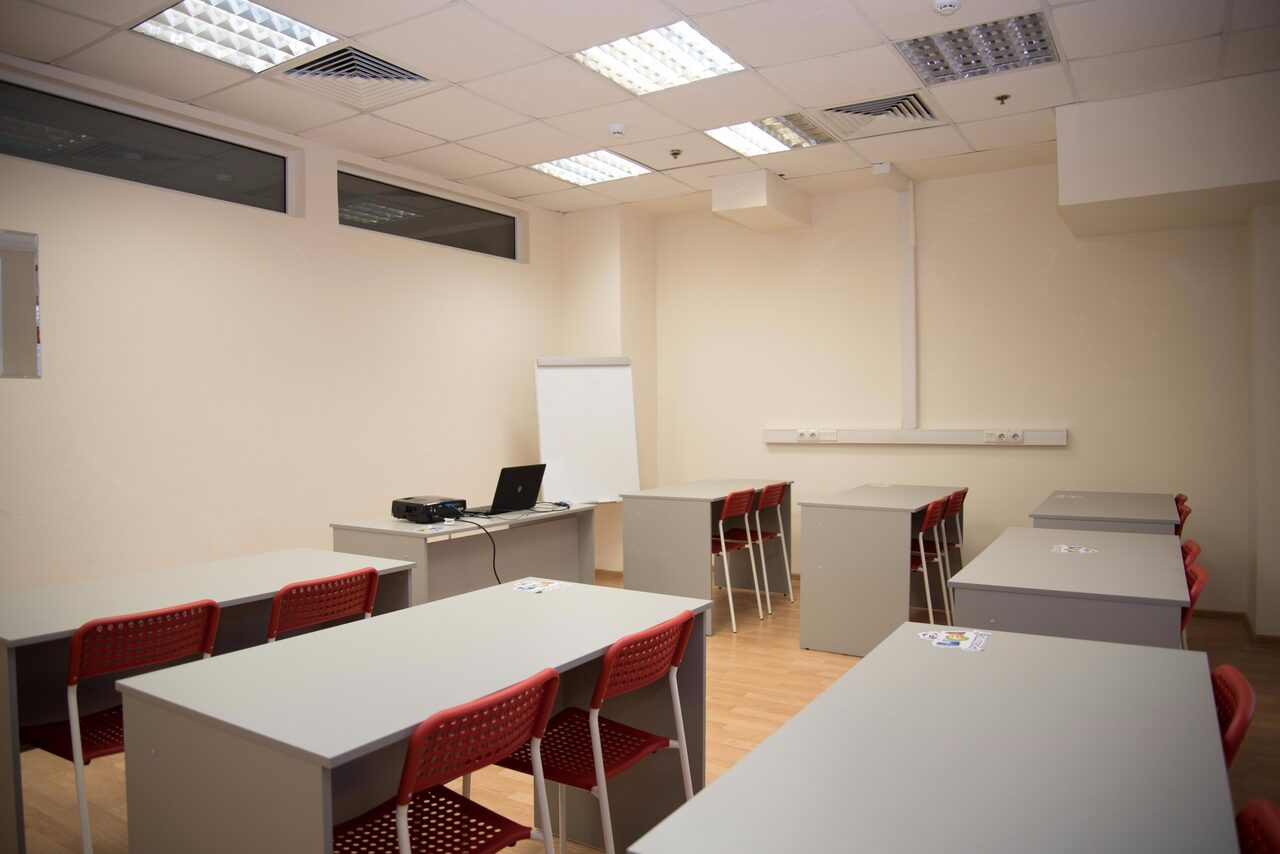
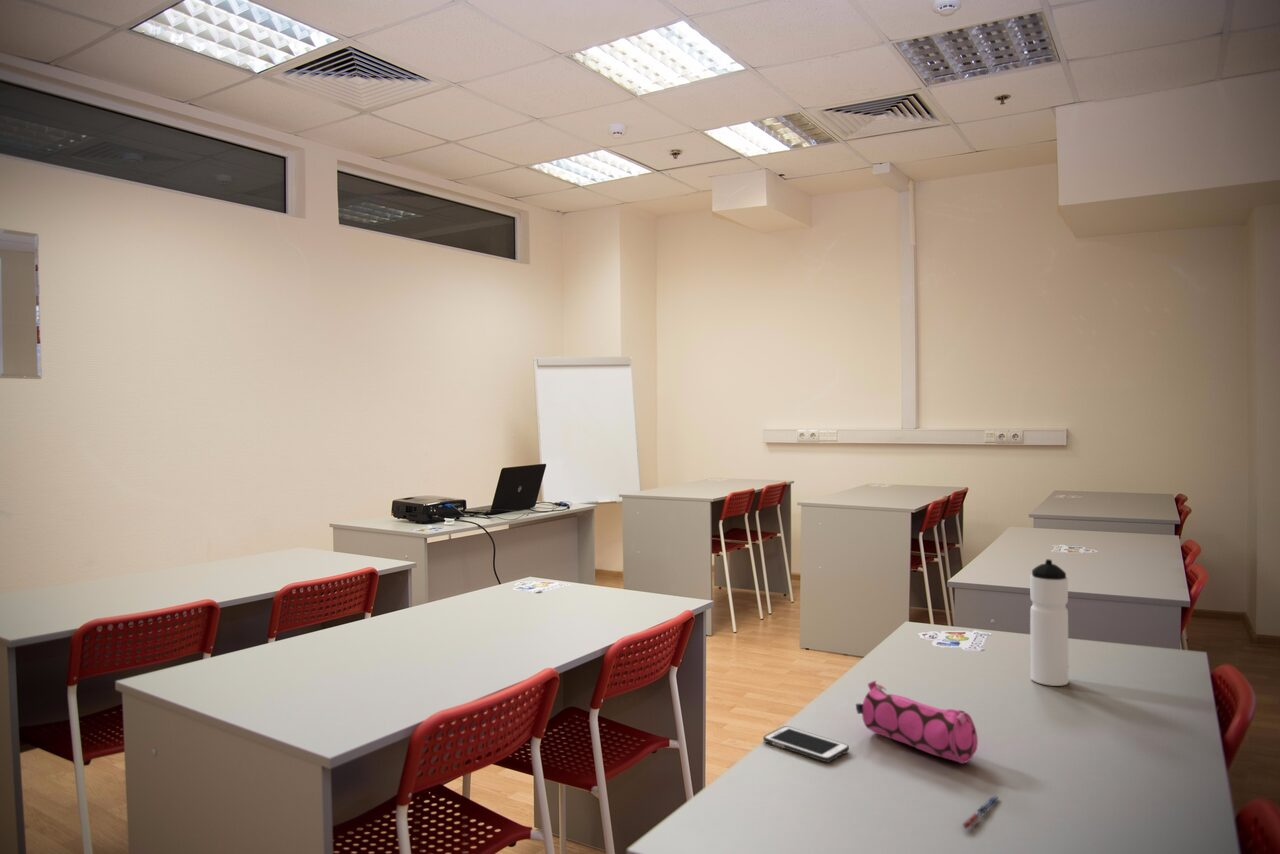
+ water bottle [1029,558,1070,687]
+ cell phone [762,725,850,763]
+ pencil case [855,680,979,765]
+ pen [960,794,1001,830]
